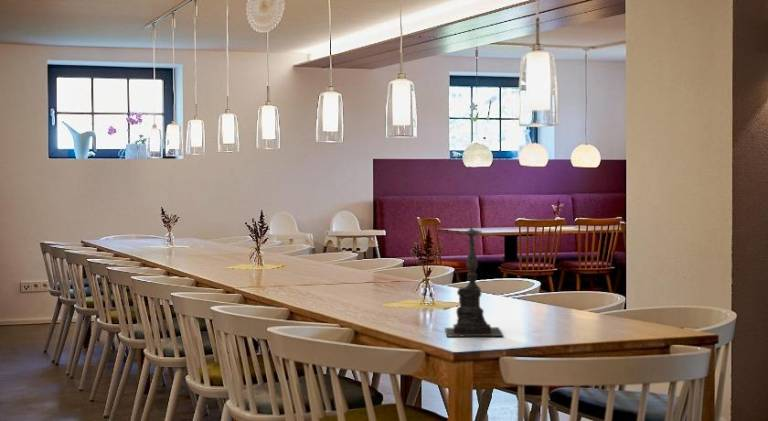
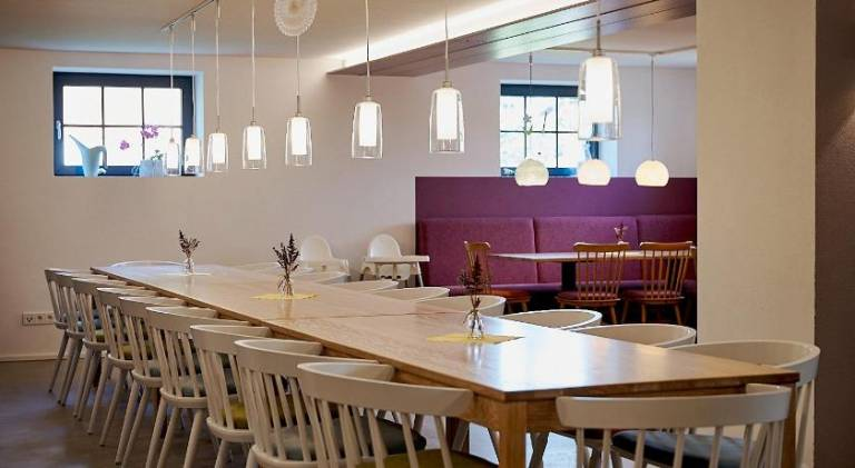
- candle holder [444,213,504,338]
